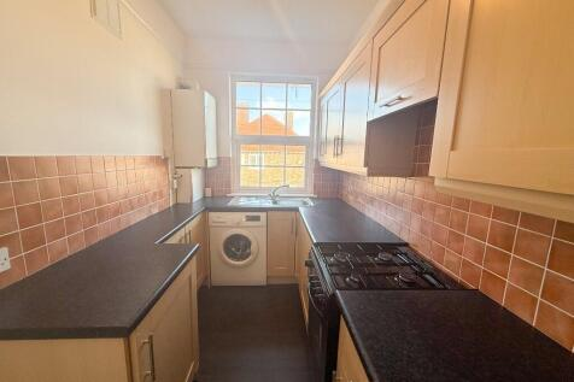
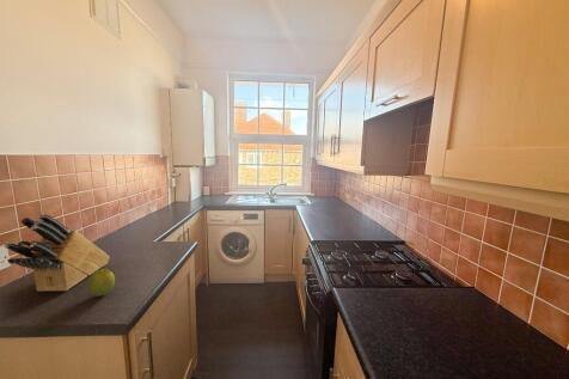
+ fruit [86,268,116,298]
+ knife block [4,213,111,292]
